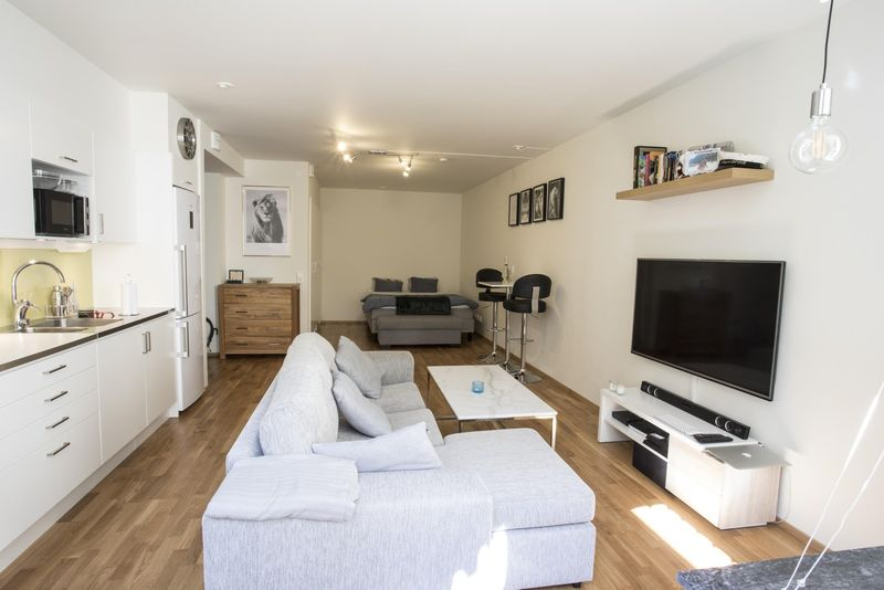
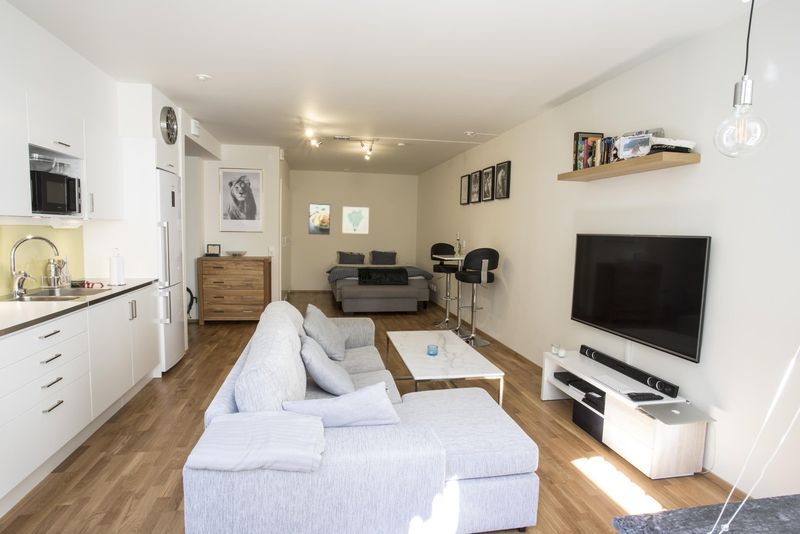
+ wall art [341,206,370,235]
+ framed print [308,203,331,236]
